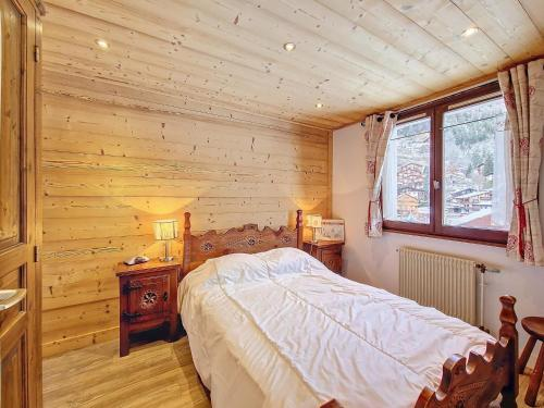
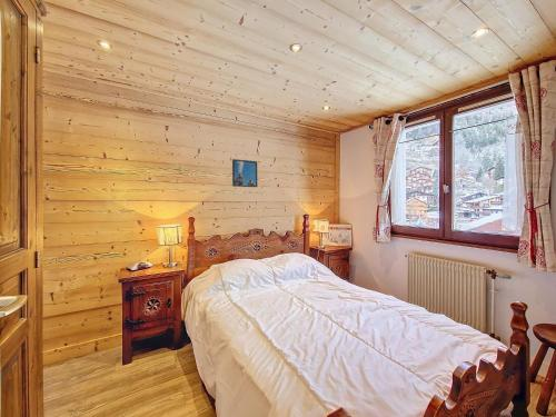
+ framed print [231,158,258,188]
